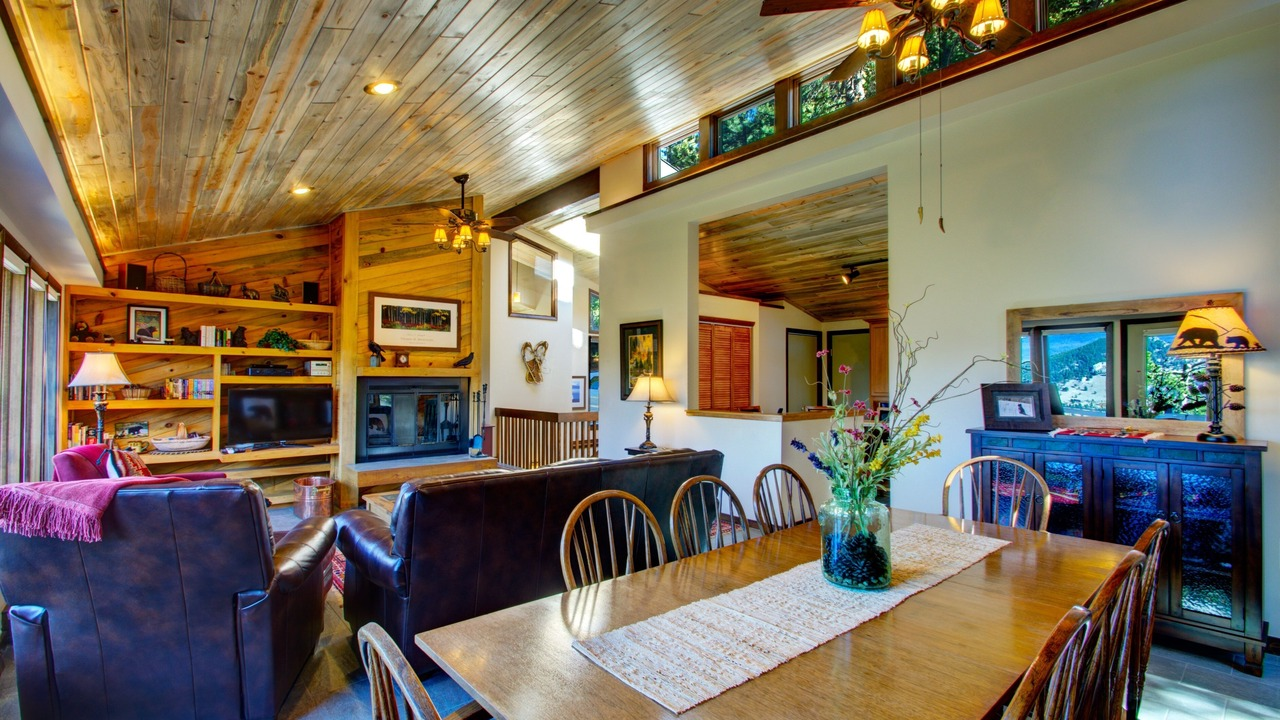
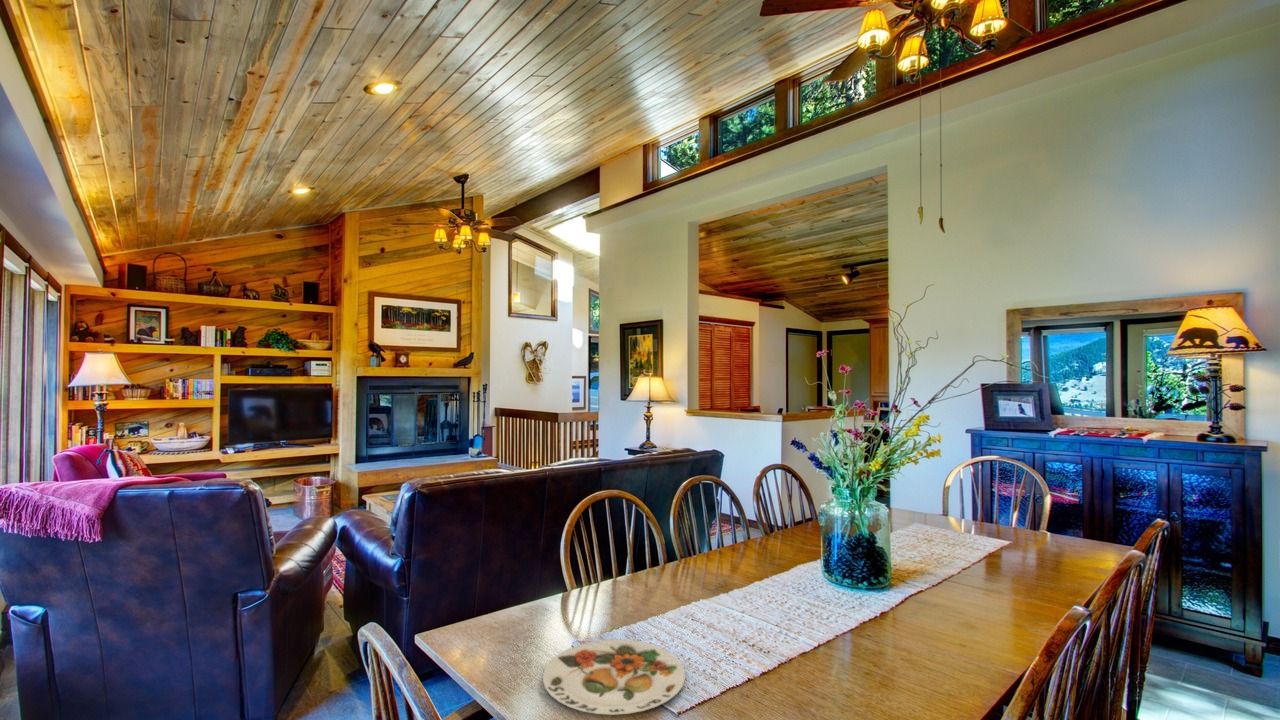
+ plate [542,638,686,716]
